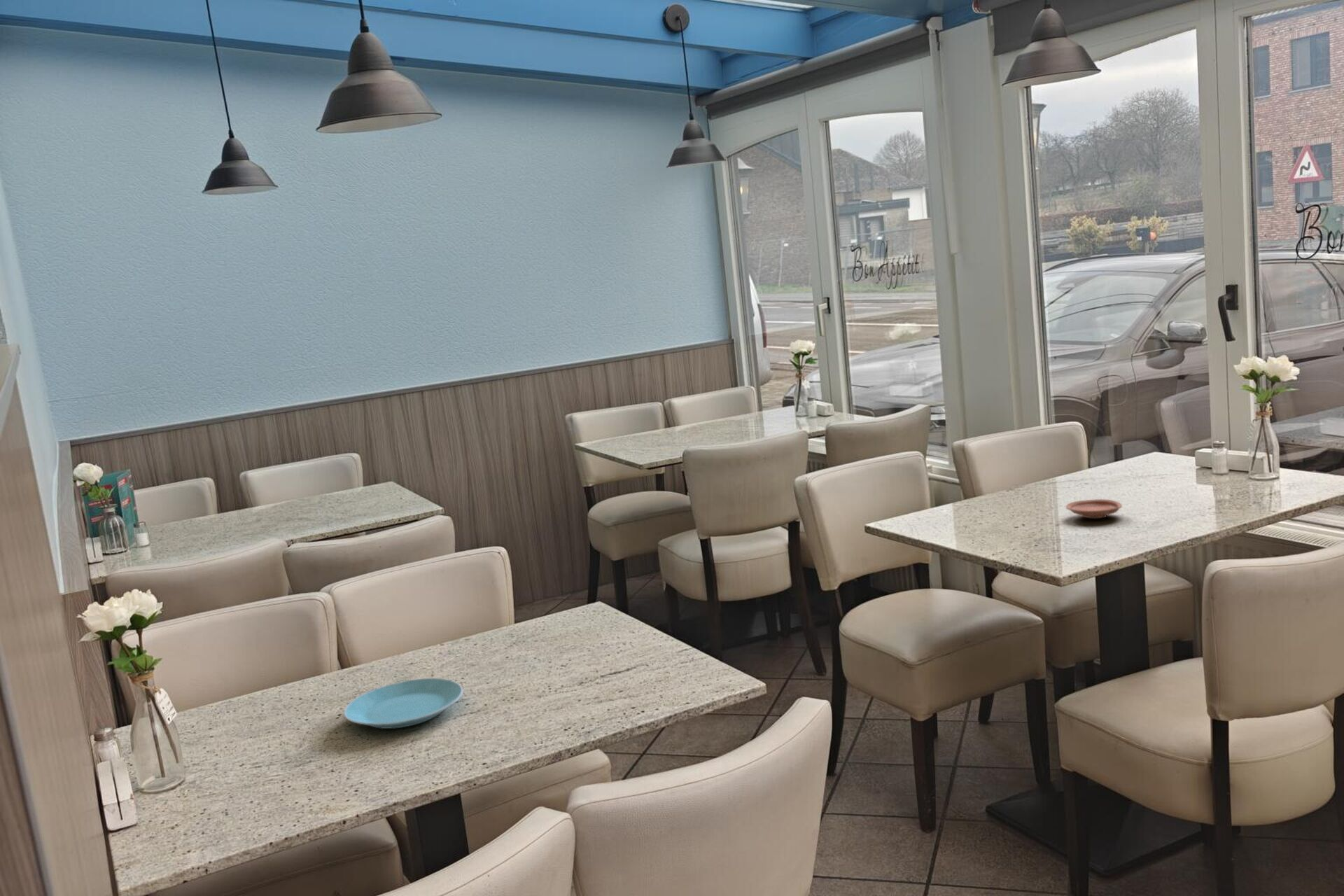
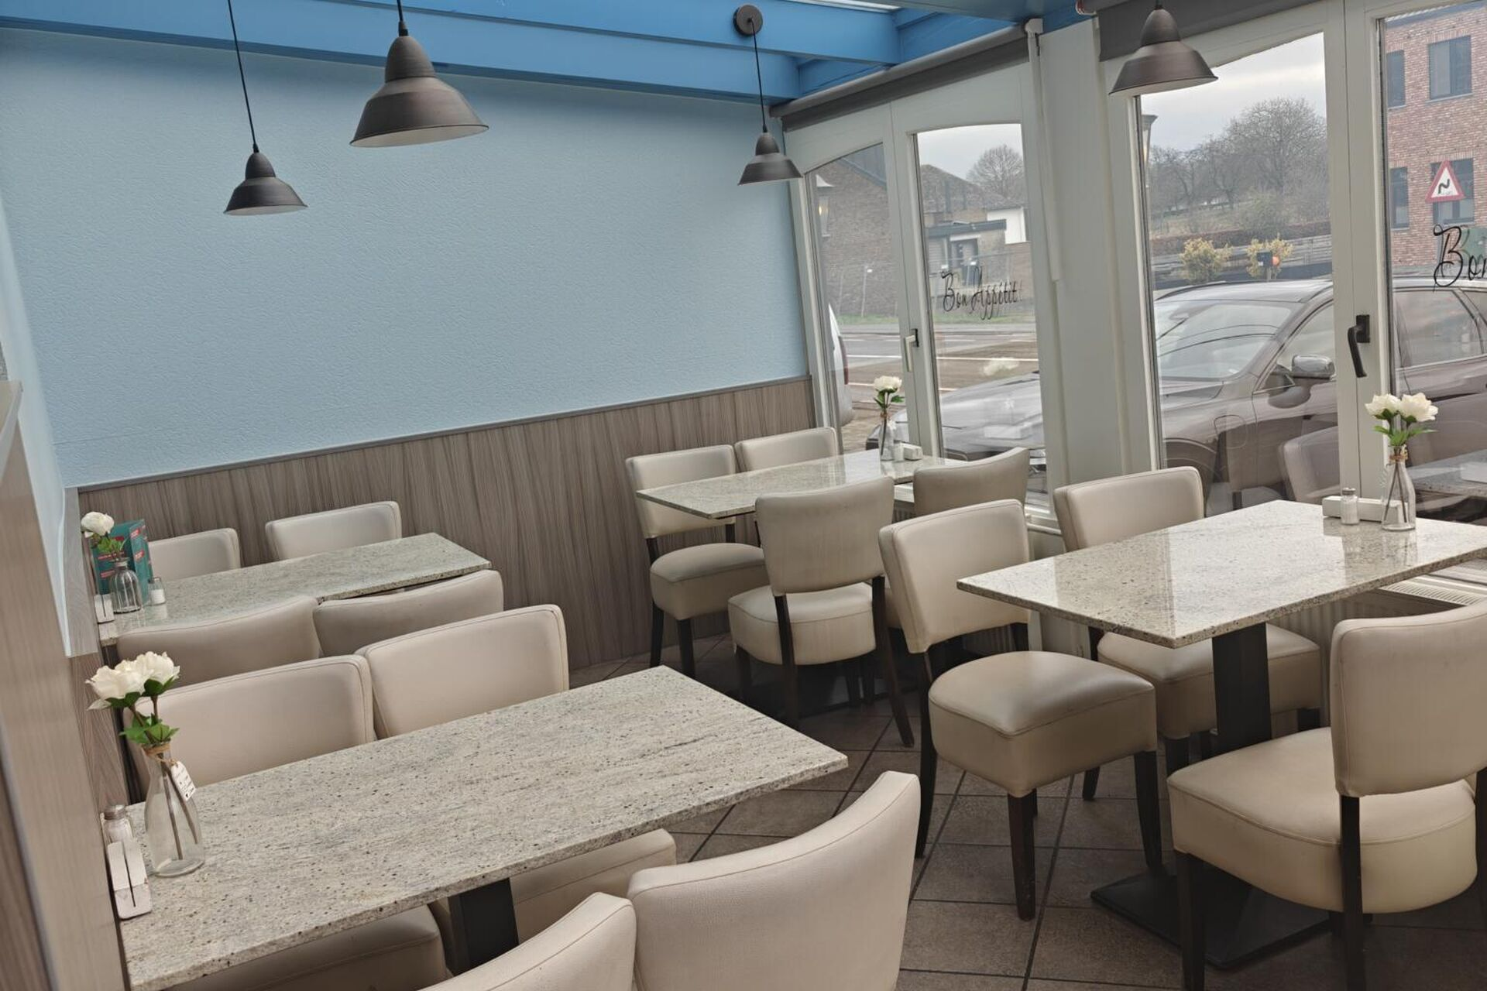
- plate [1065,498,1123,519]
- plate [343,678,463,729]
